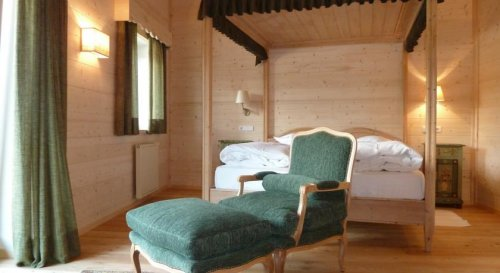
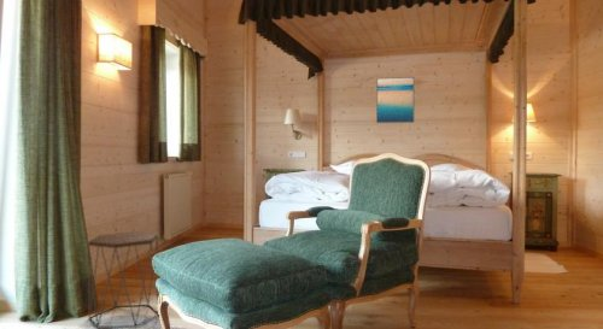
+ side table [87,230,160,329]
+ wall art [375,76,416,124]
